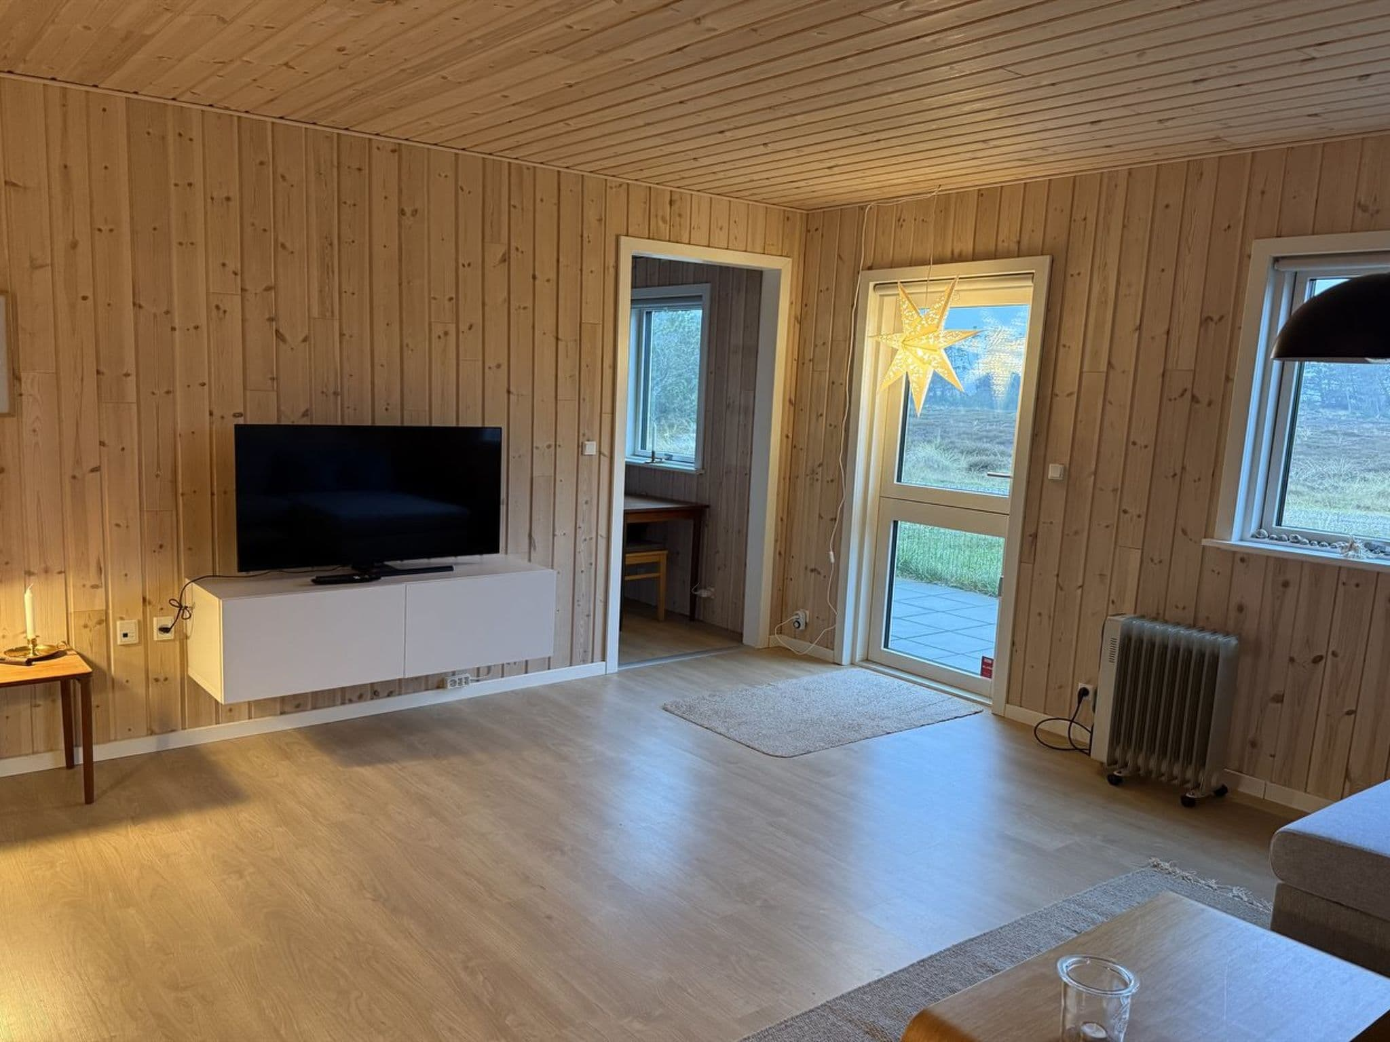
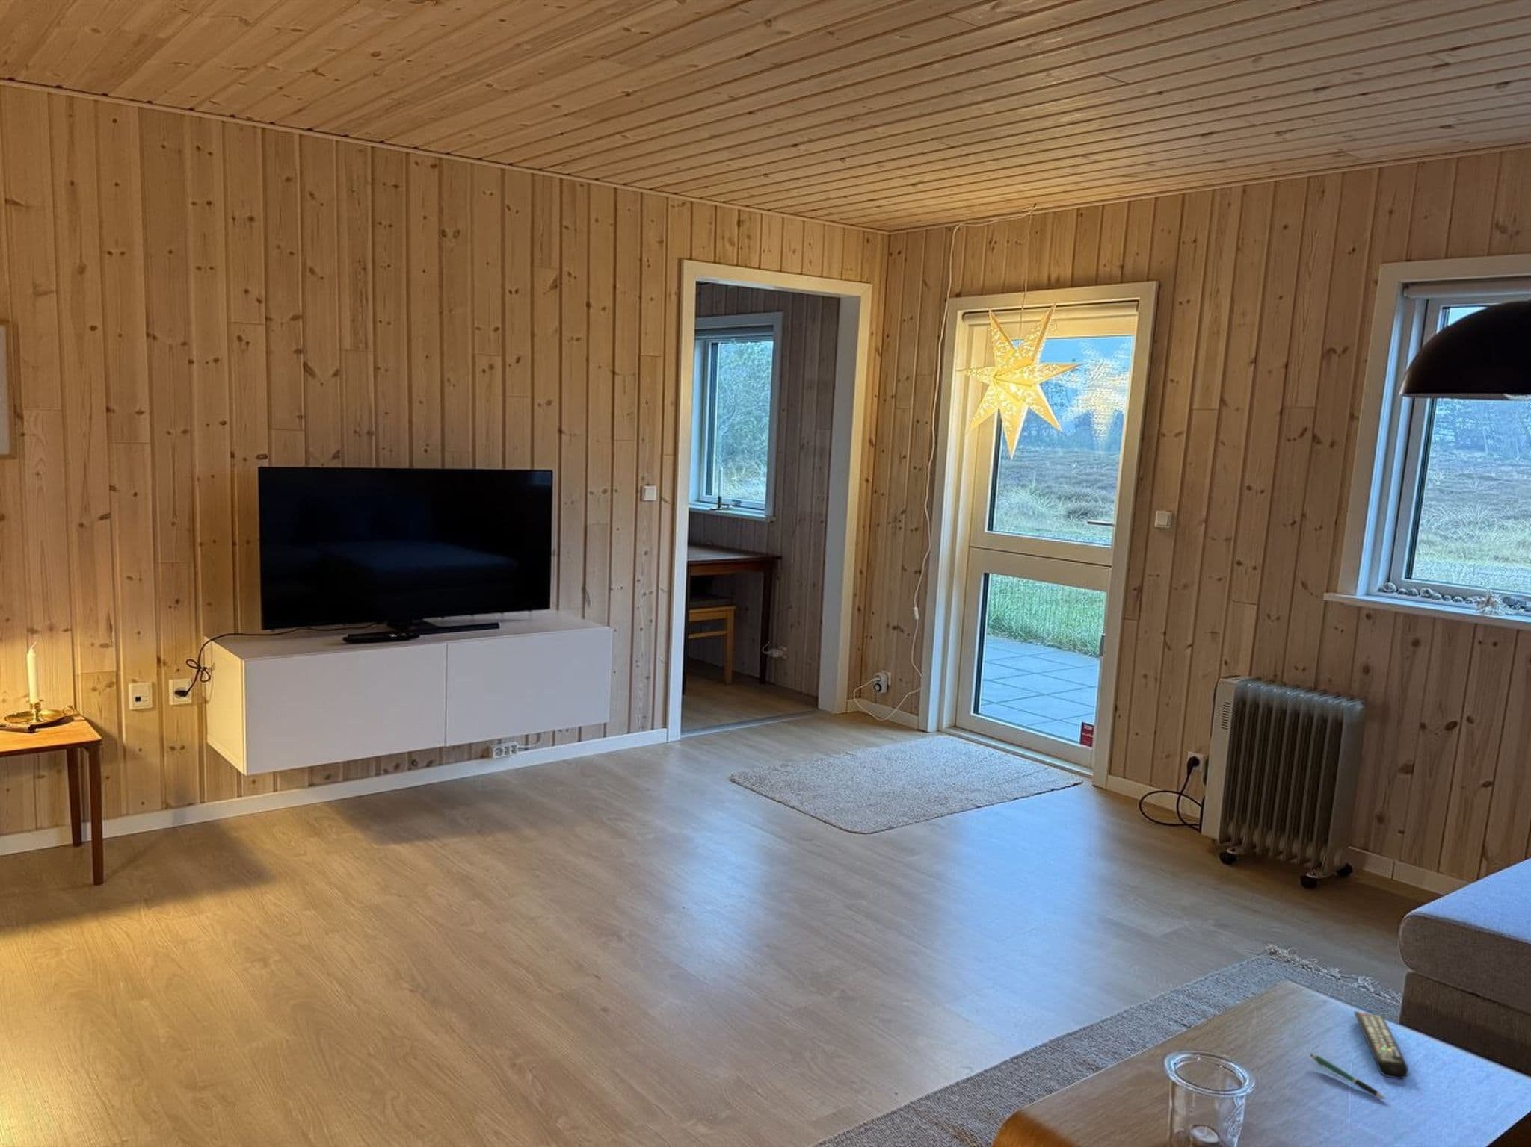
+ remote control [1353,1011,1409,1080]
+ pen [1309,1053,1386,1101]
